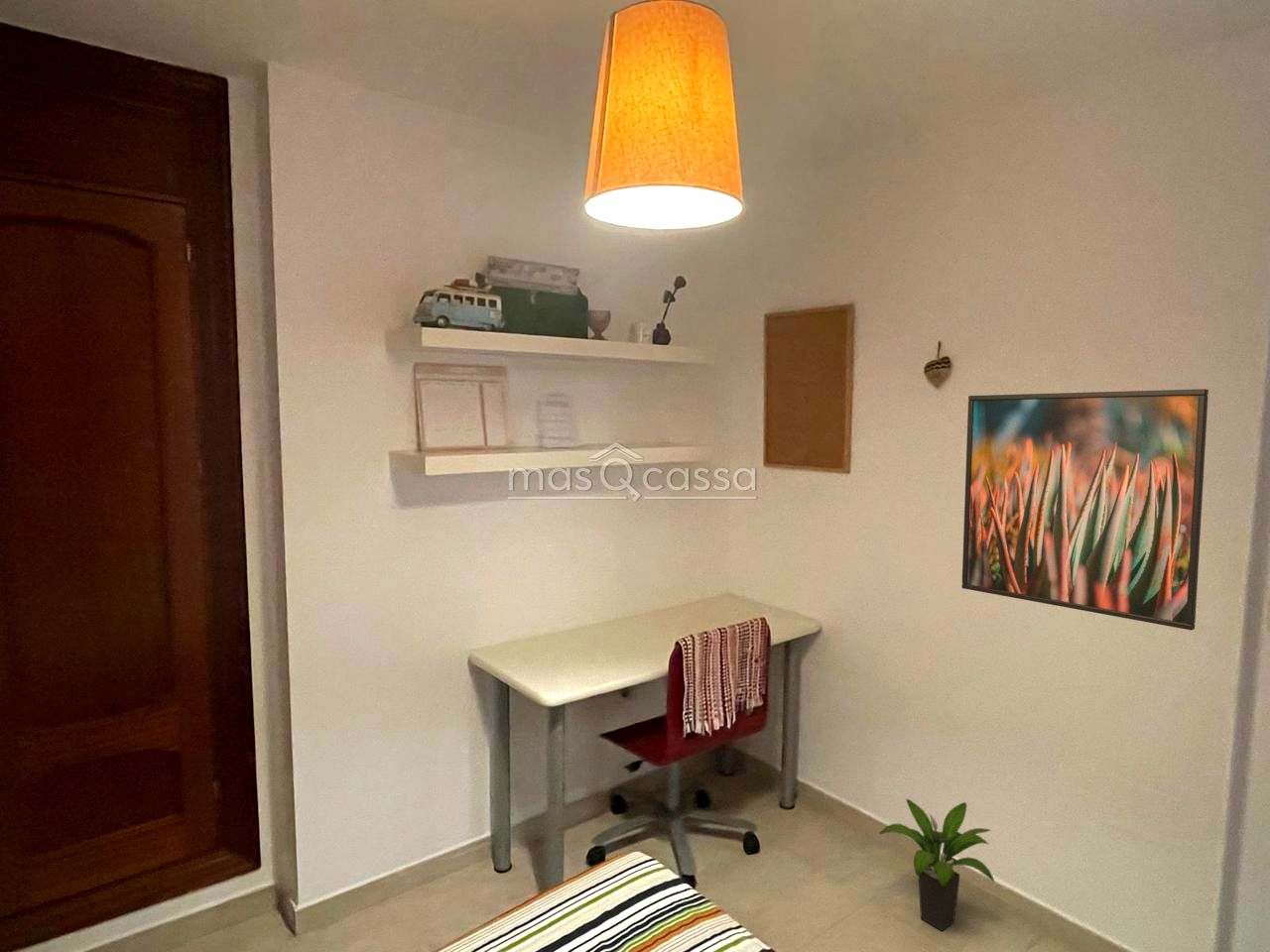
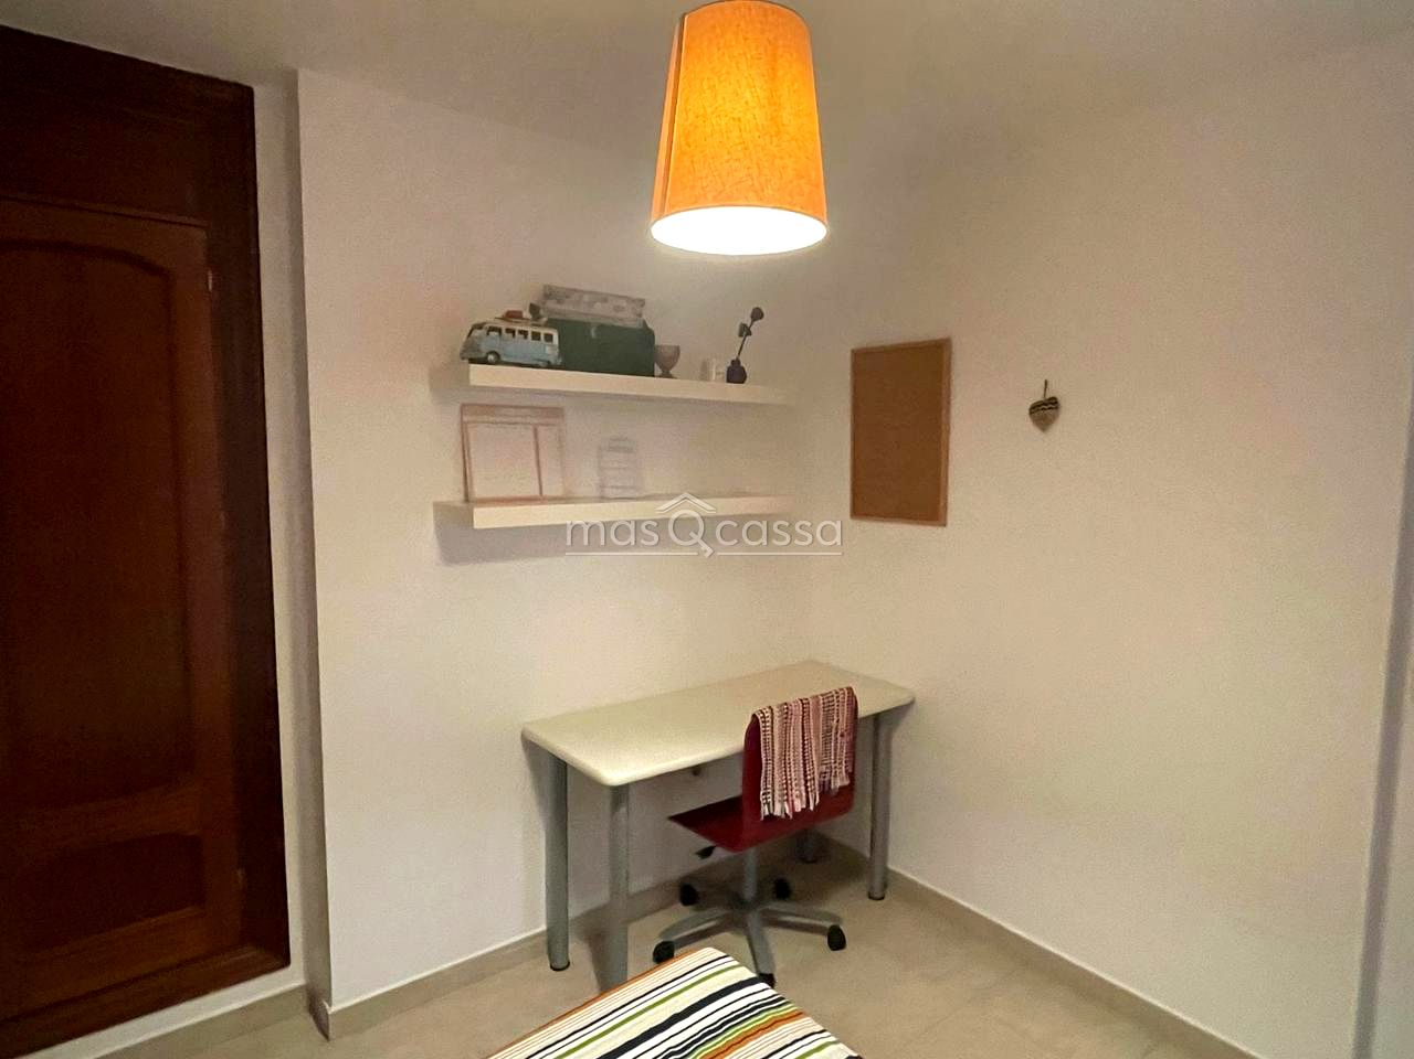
- potted plant [878,798,995,932]
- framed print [960,388,1209,631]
